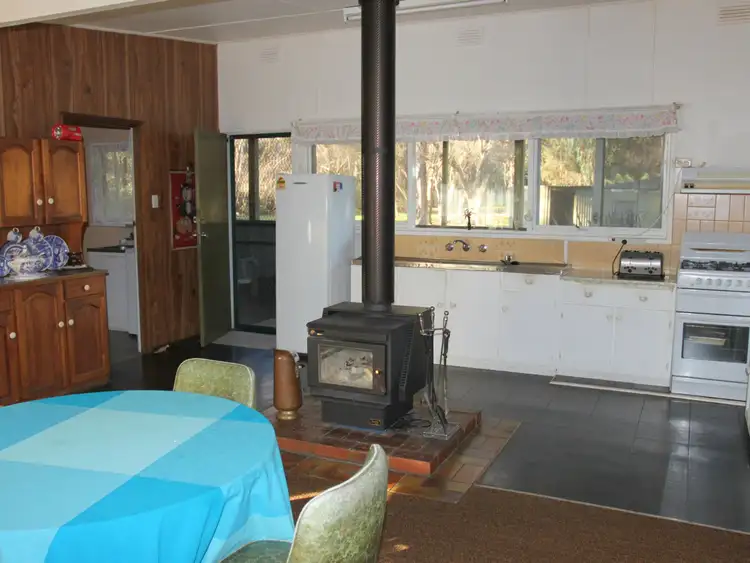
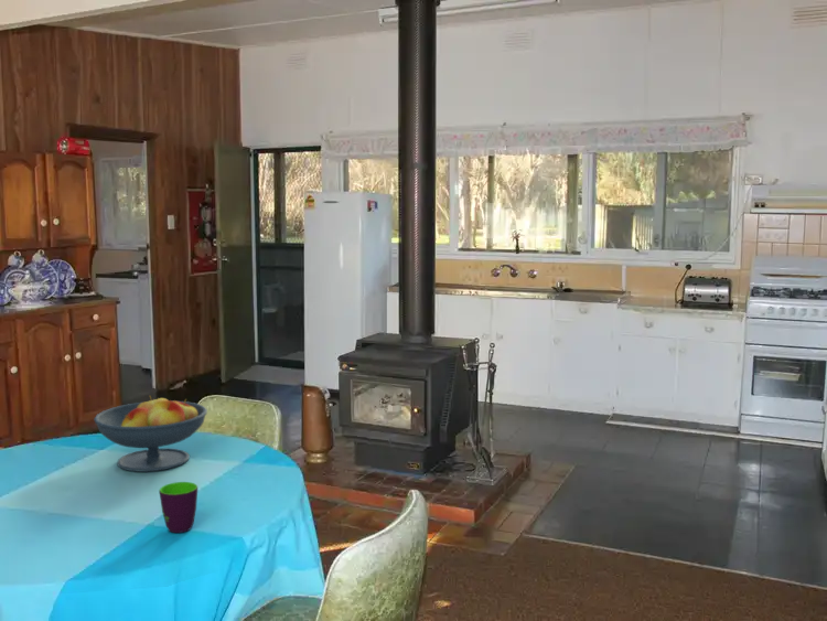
+ fruit bowl [93,395,208,473]
+ mug [158,481,198,534]
